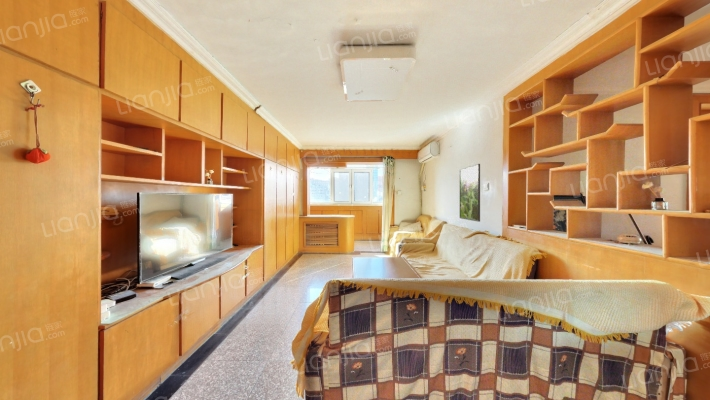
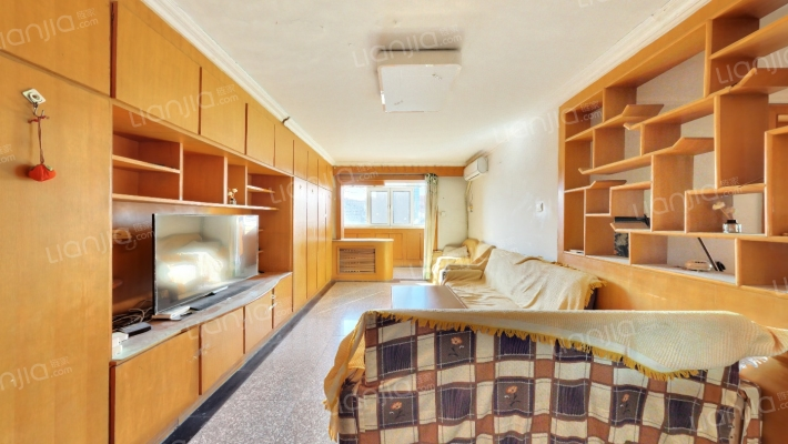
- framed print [459,163,481,223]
